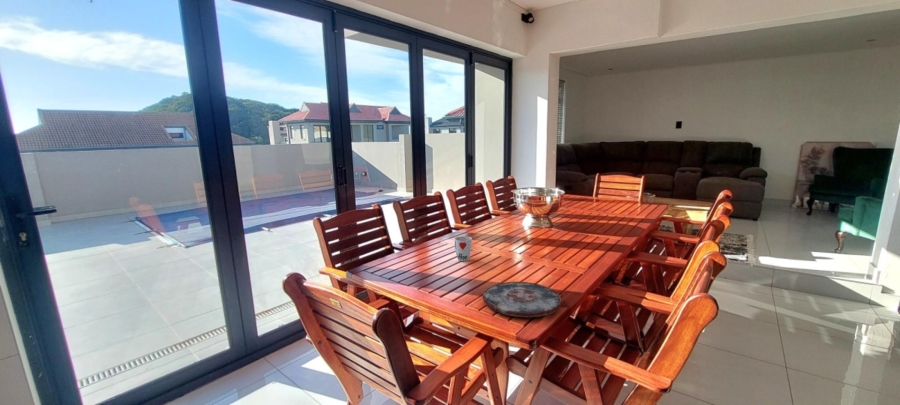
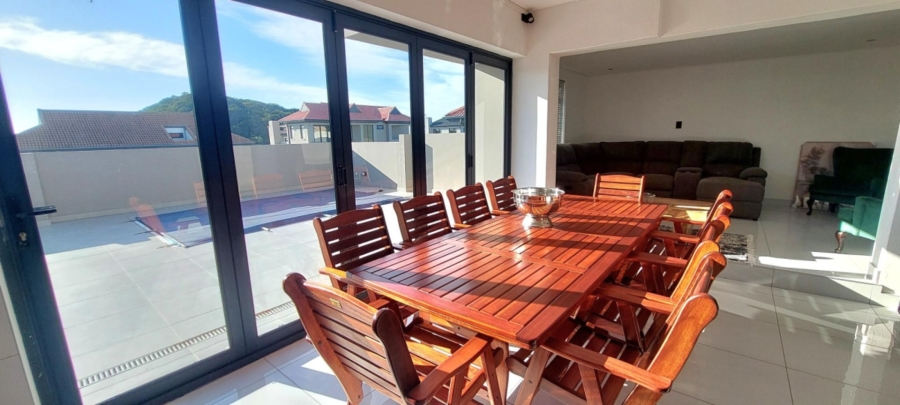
- plate [482,281,563,318]
- cup [453,235,473,262]
